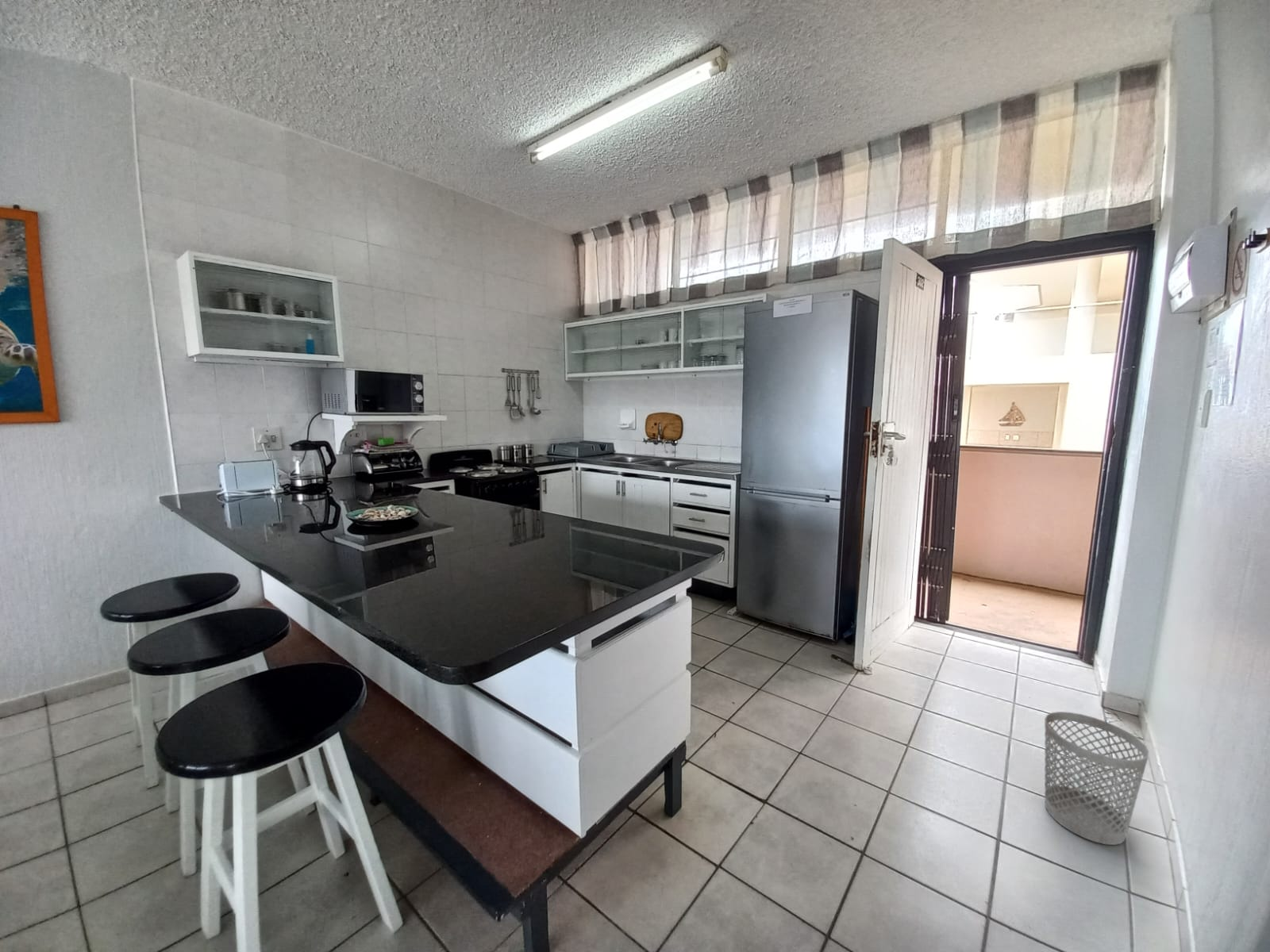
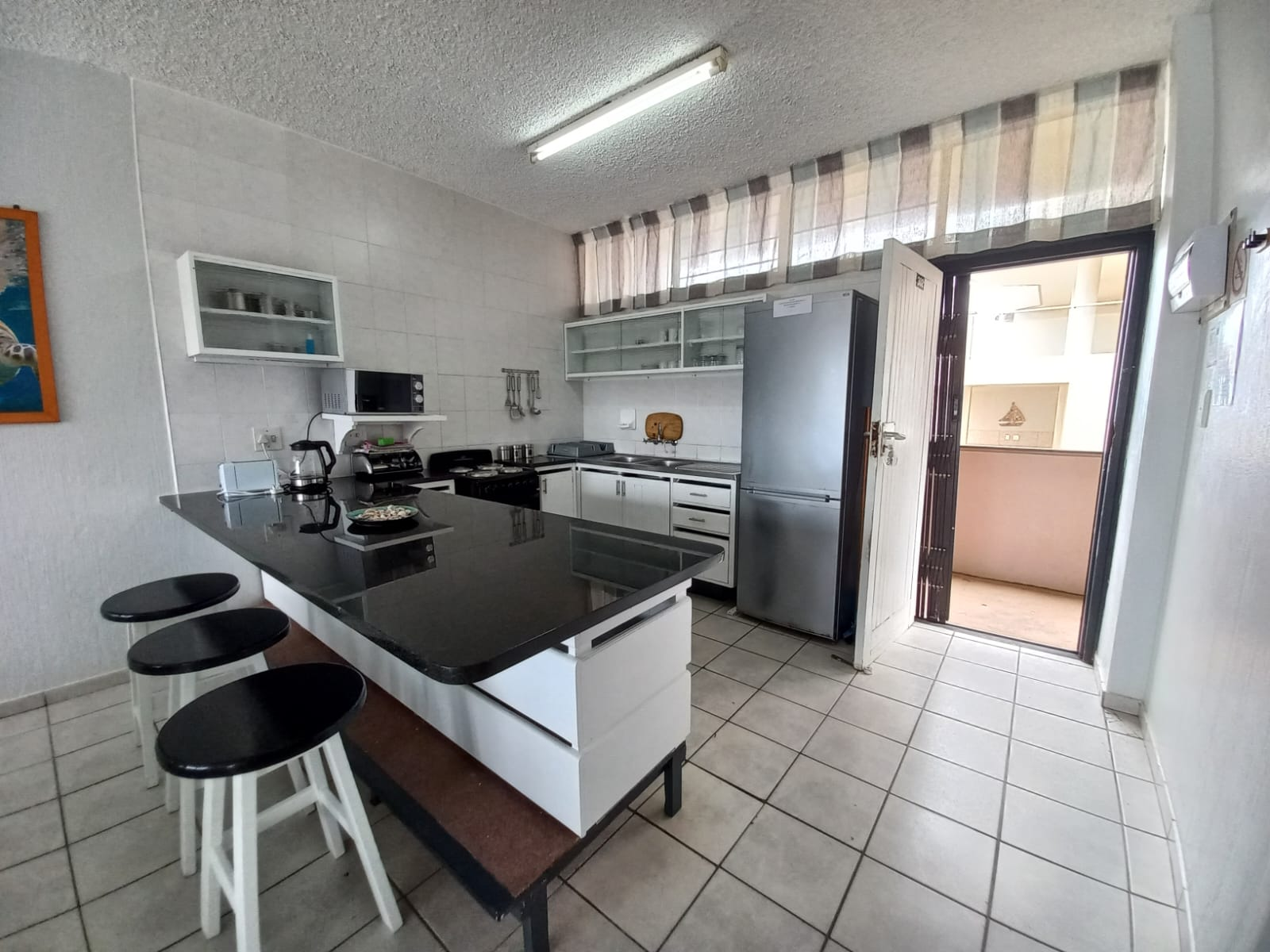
- wastebasket [1044,711,1150,846]
